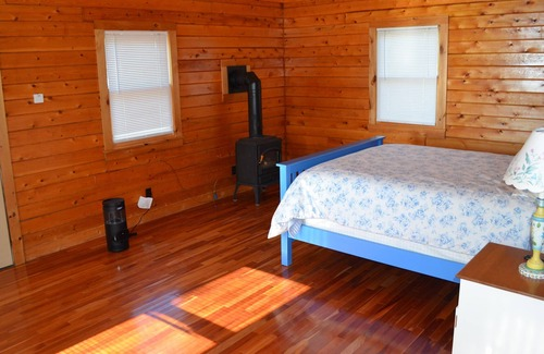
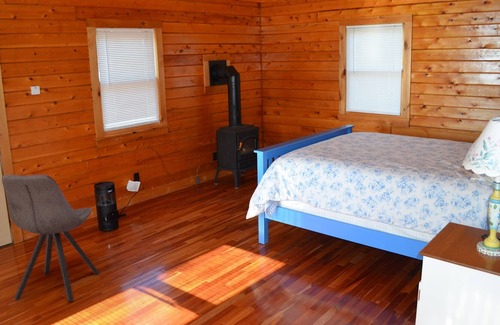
+ chair [1,174,101,302]
